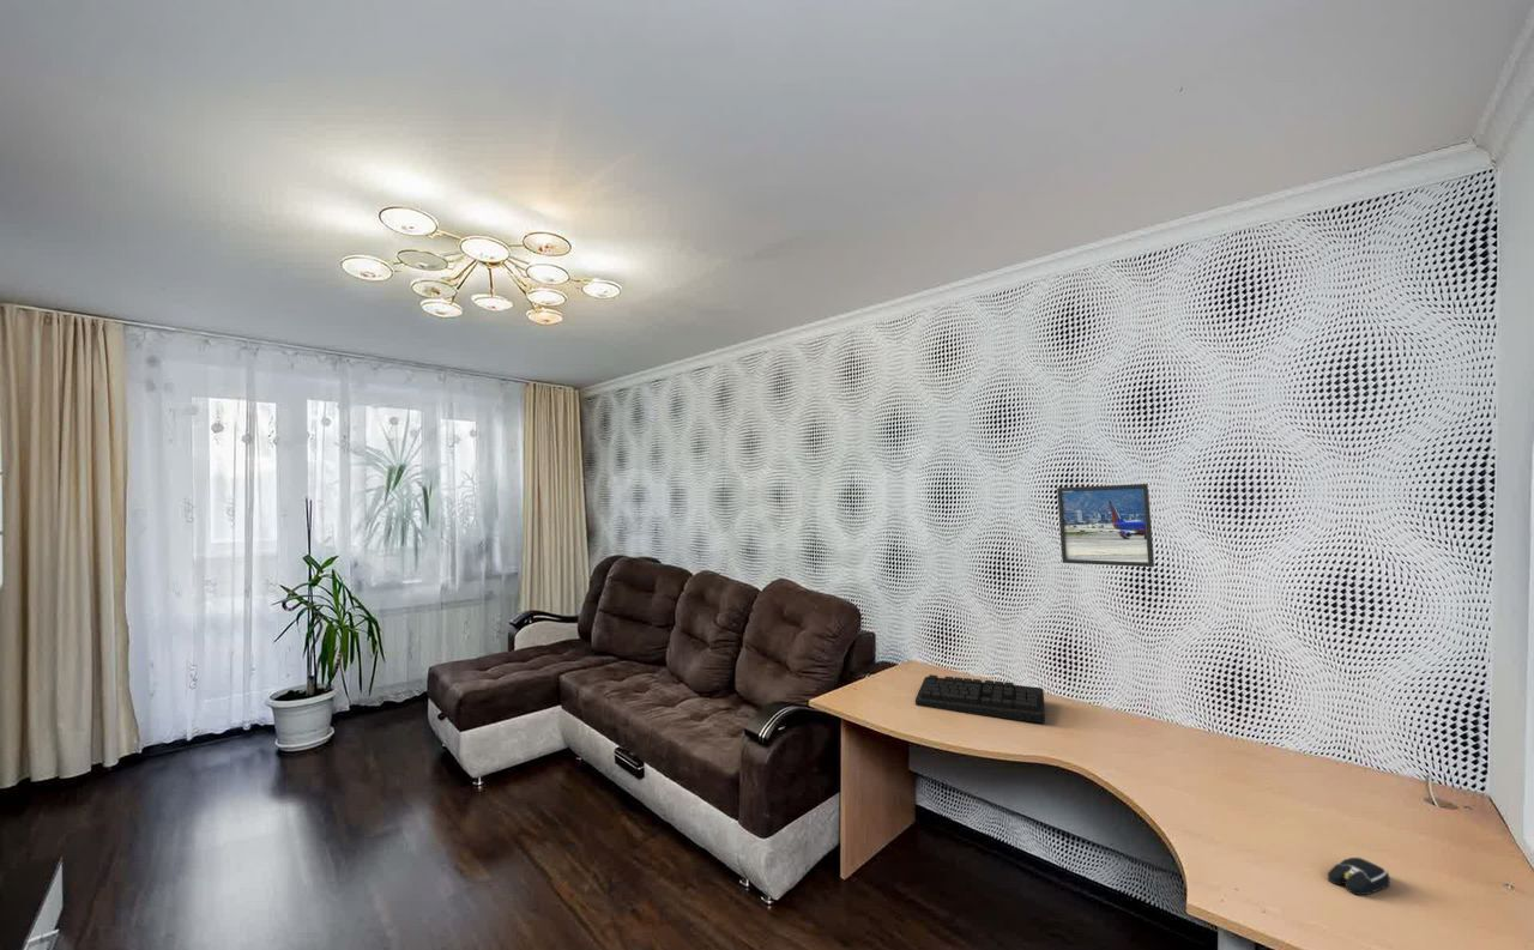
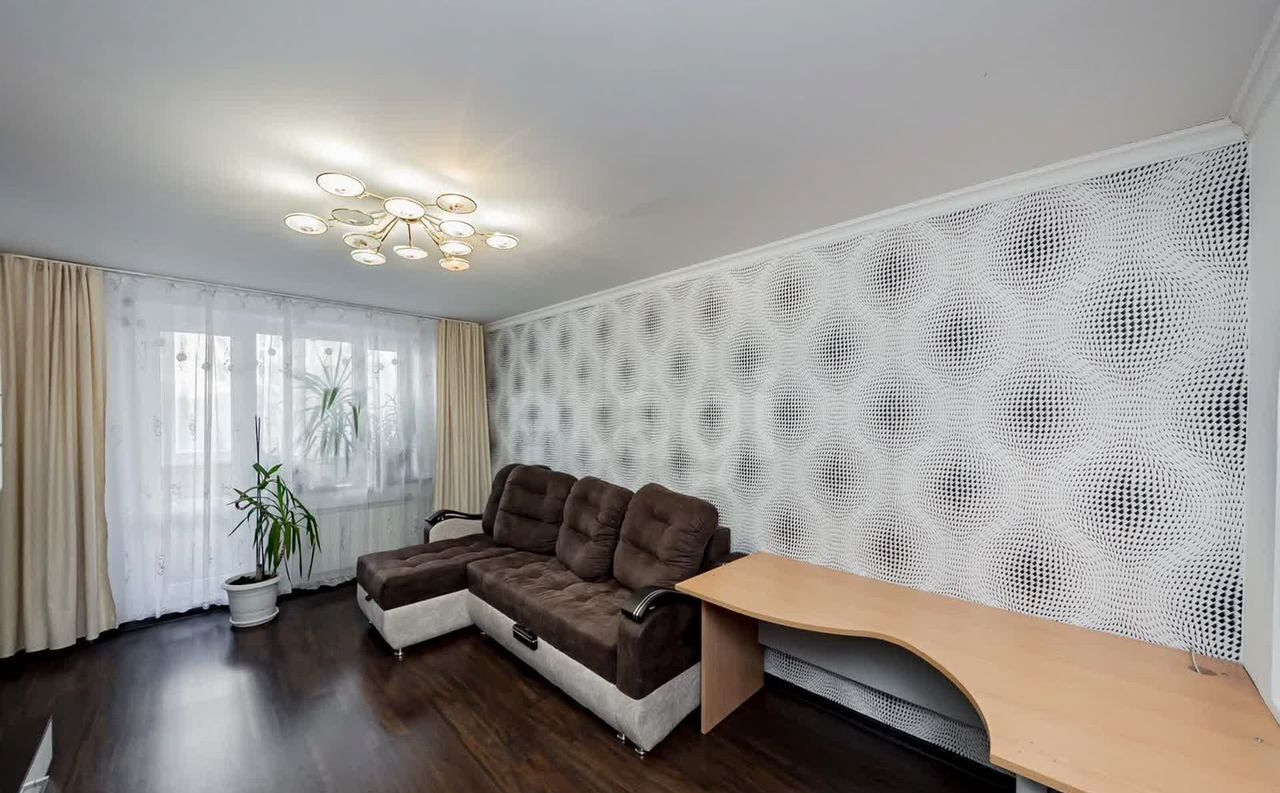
- keyboard [914,673,1046,724]
- computer mouse [1327,857,1391,896]
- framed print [1056,483,1155,568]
